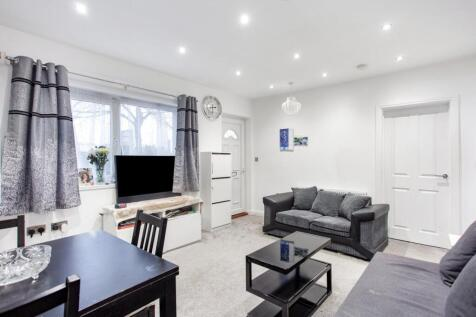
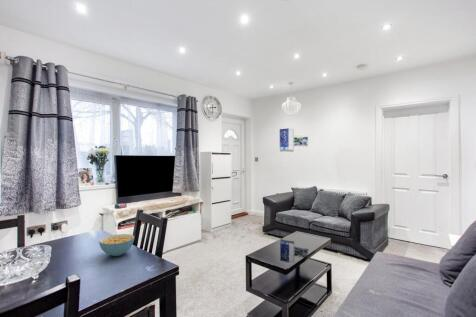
+ cereal bowl [98,233,136,257]
